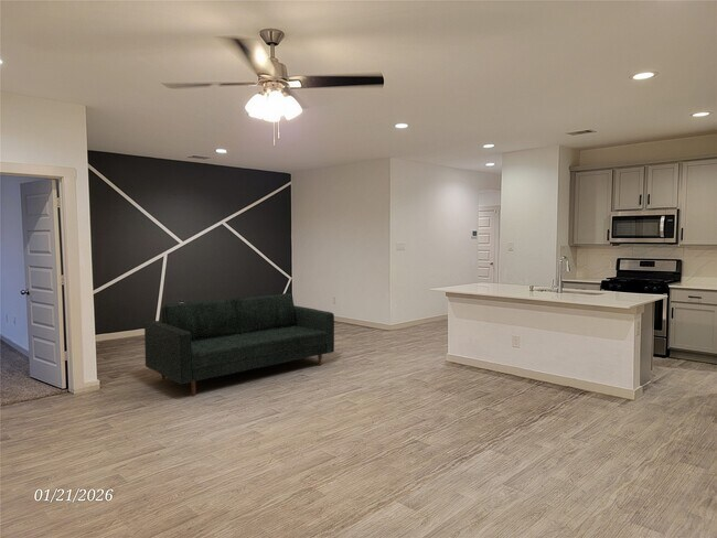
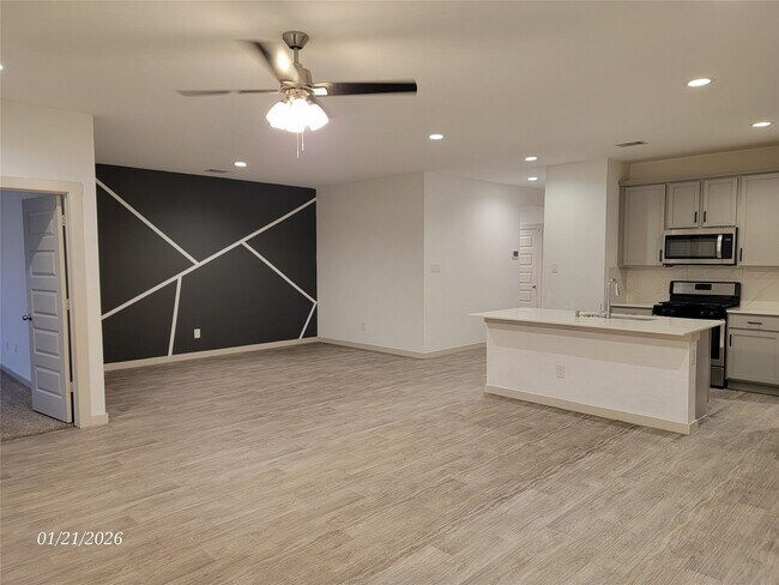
- sofa [143,292,335,397]
